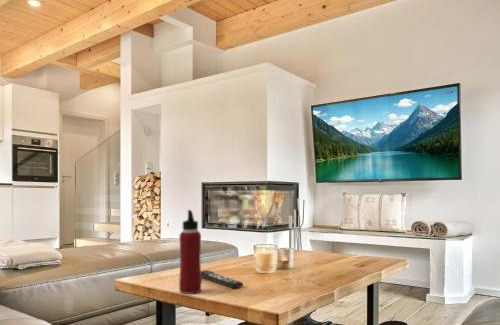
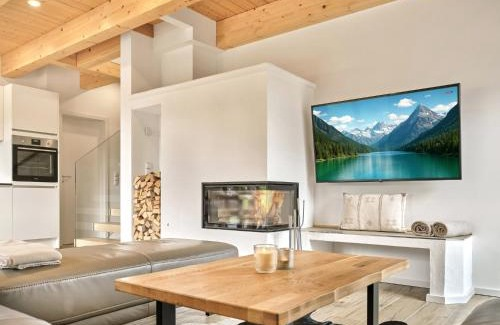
- water bottle [178,209,202,295]
- remote control [201,269,244,289]
